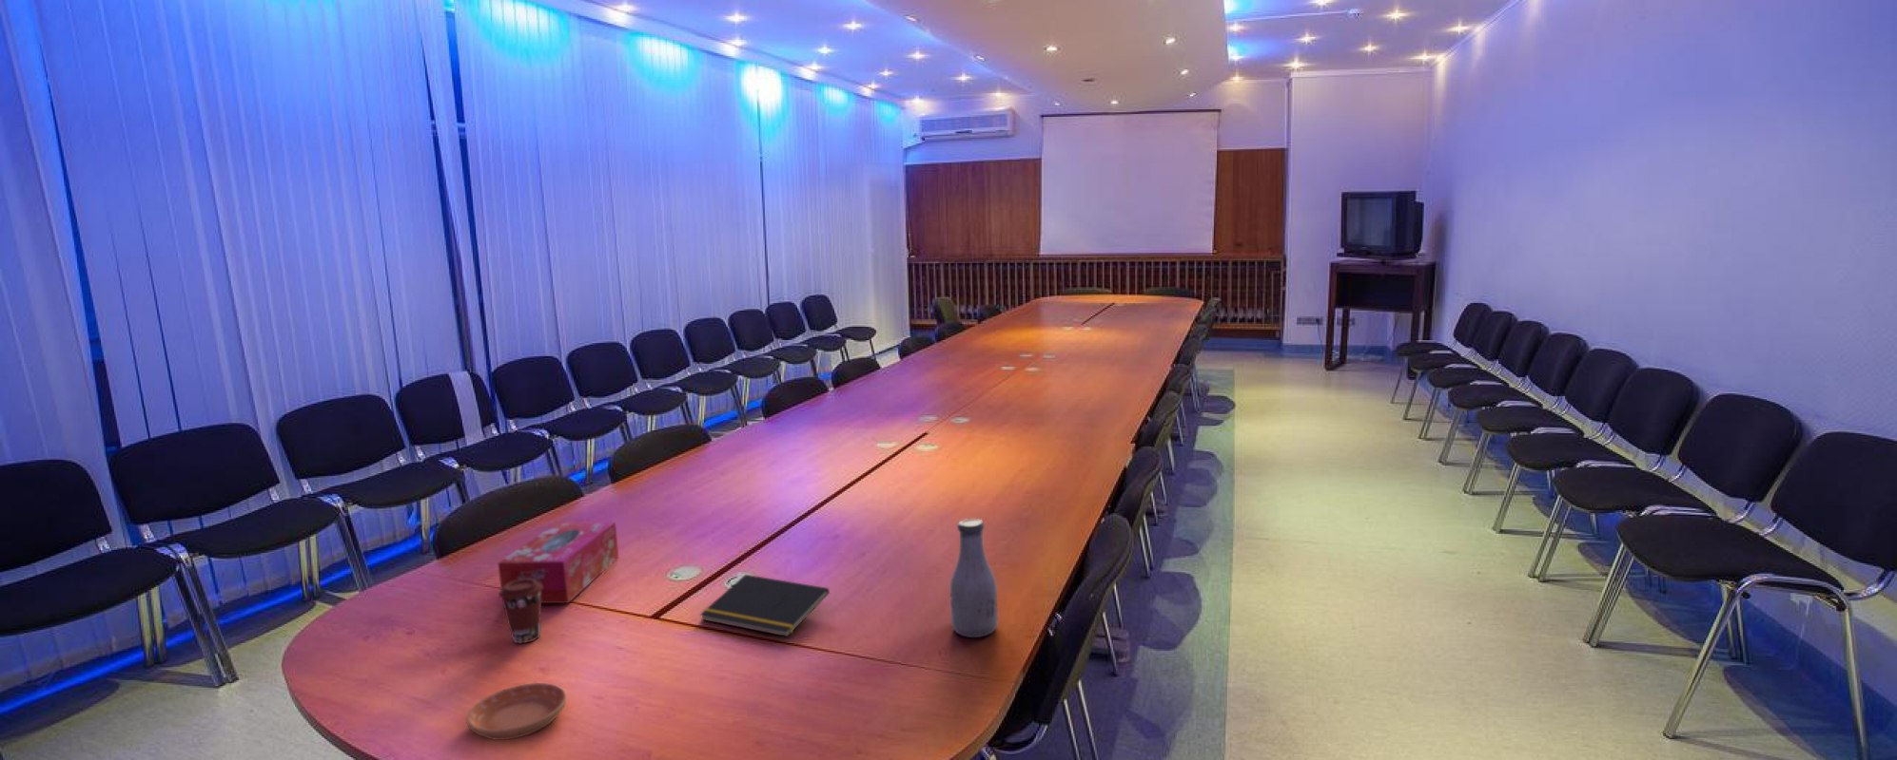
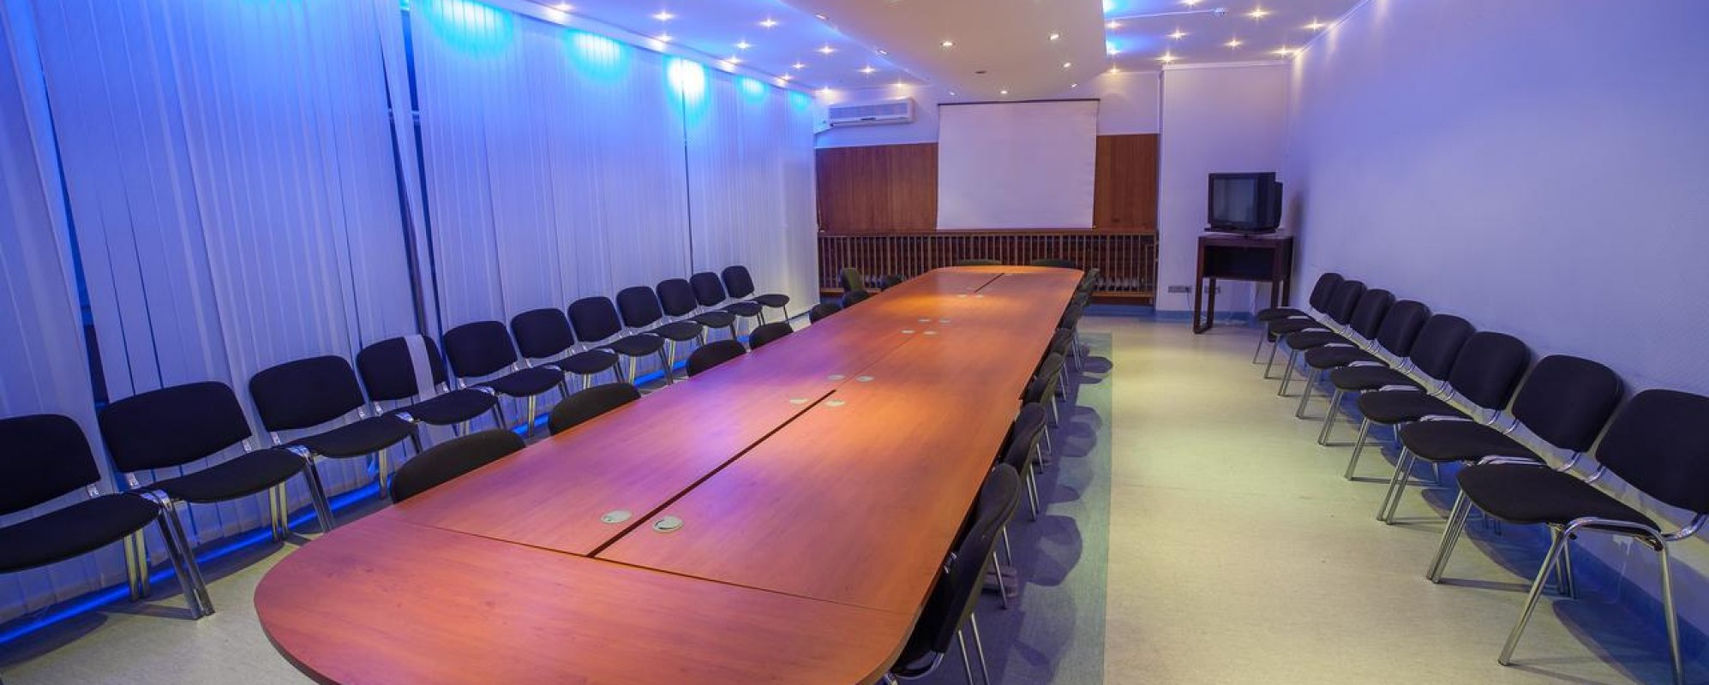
- tissue box [496,521,619,605]
- bottle [950,518,999,638]
- notepad [699,574,830,638]
- saucer [466,683,567,741]
- coffee cup [498,579,543,644]
